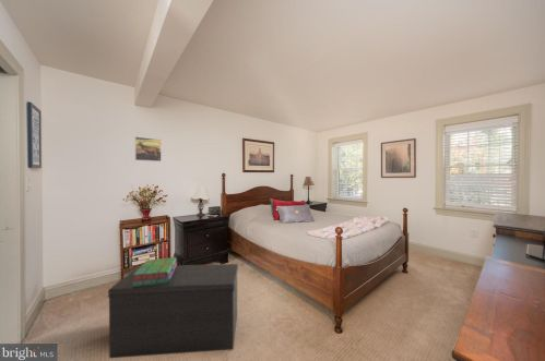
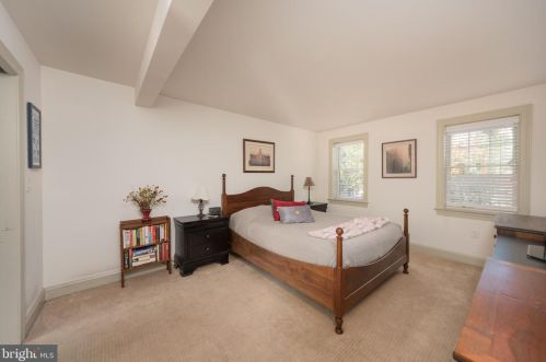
- stack of books [132,256,178,287]
- bench [107,263,239,359]
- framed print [134,135,163,163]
